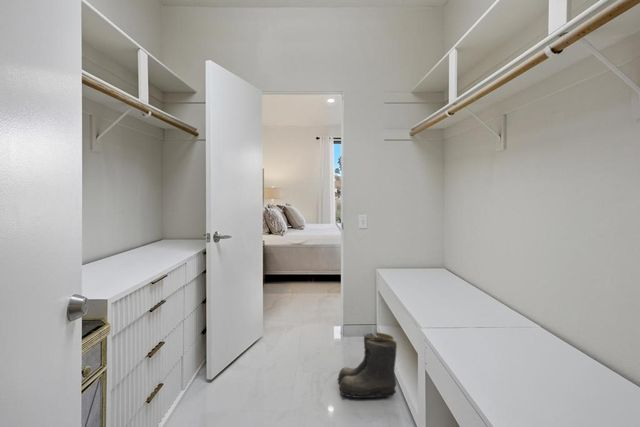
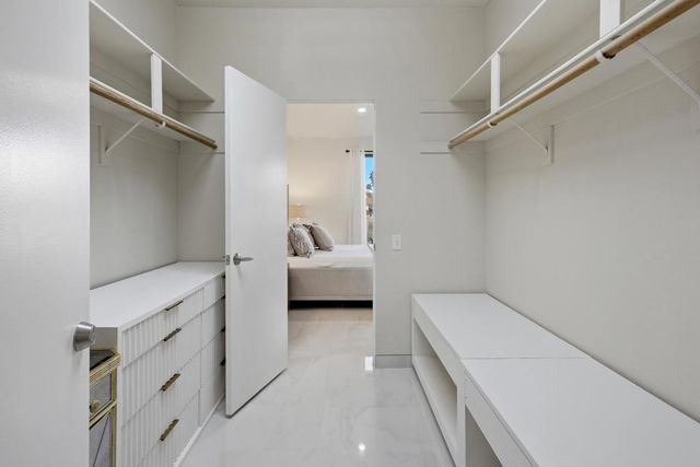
- boots [337,331,398,399]
